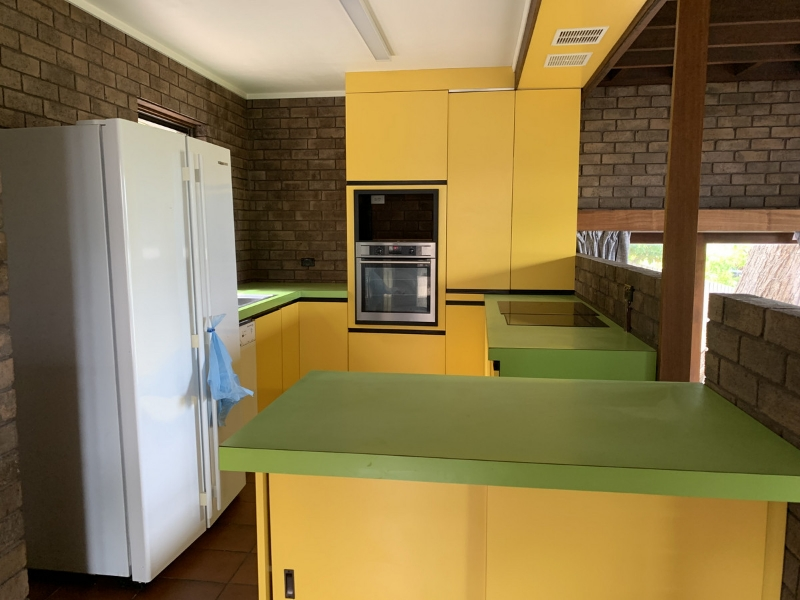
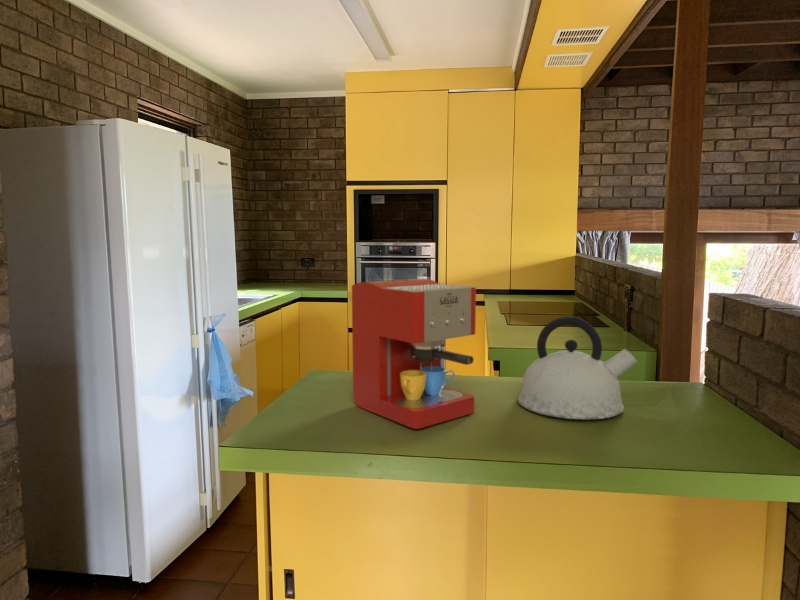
+ coffee maker [351,278,477,430]
+ kettle [517,316,638,420]
